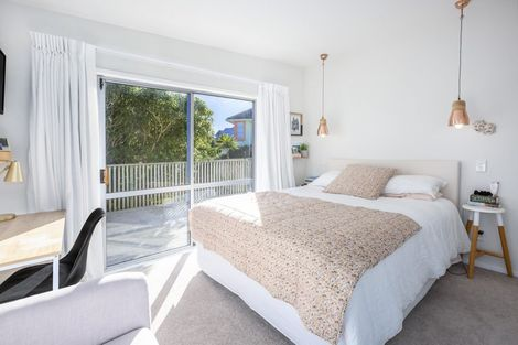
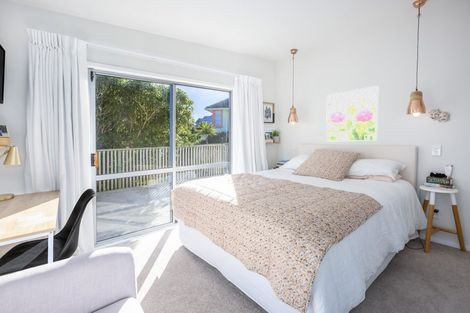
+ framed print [325,85,379,143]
